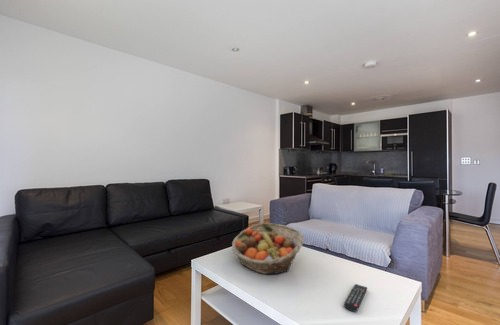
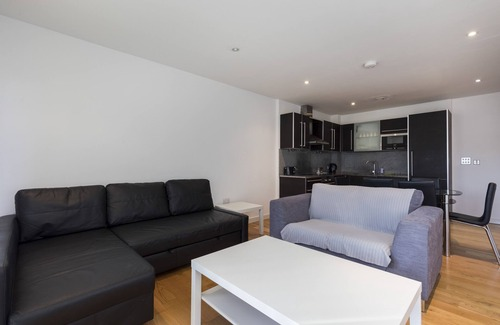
- fruit basket [231,222,305,275]
- remote control [343,283,368,313]
